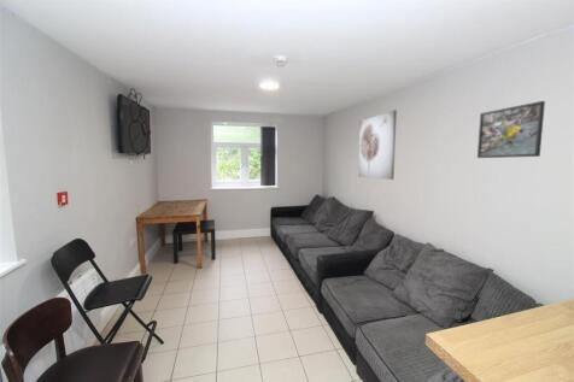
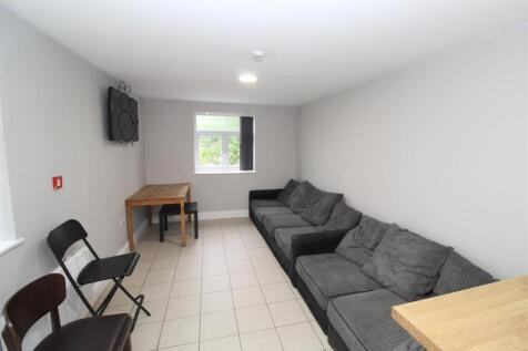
- wall art [357,108,398,181]
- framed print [476,100,546,159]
